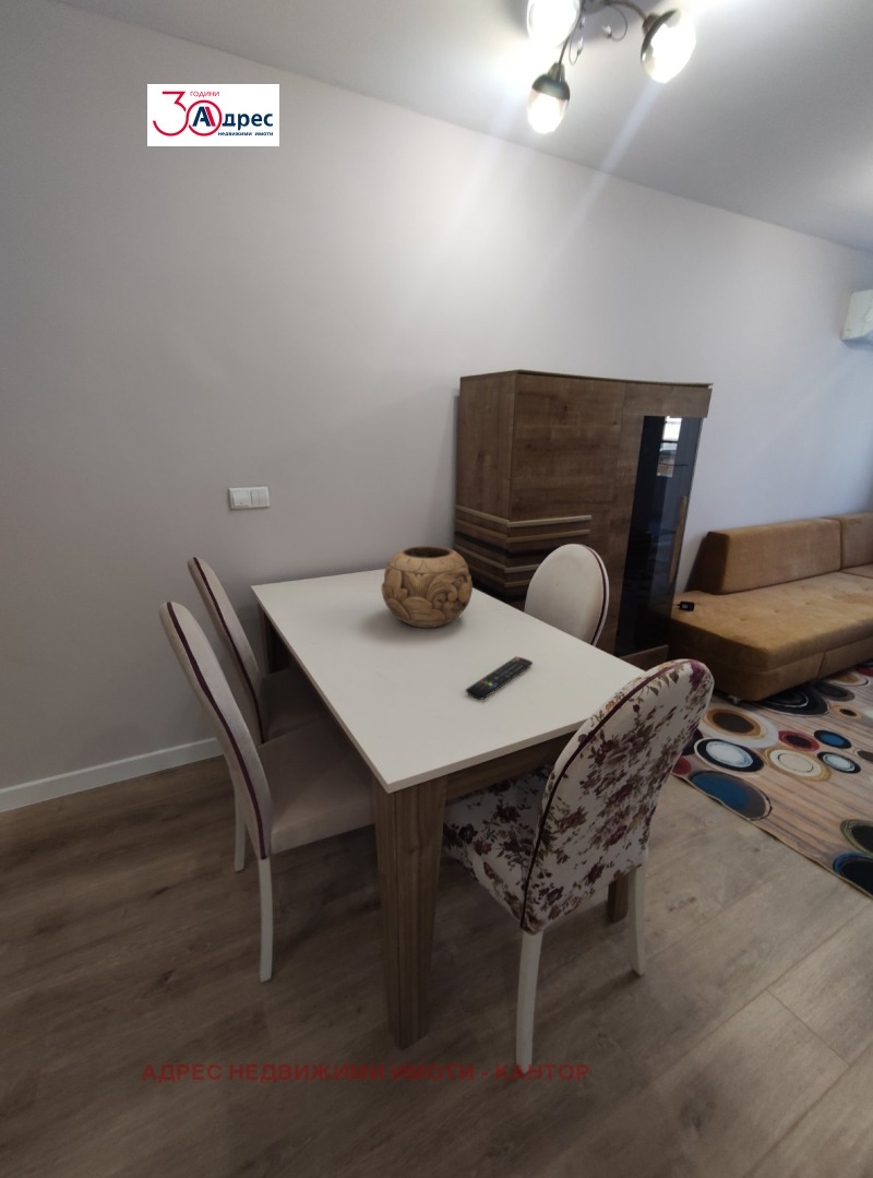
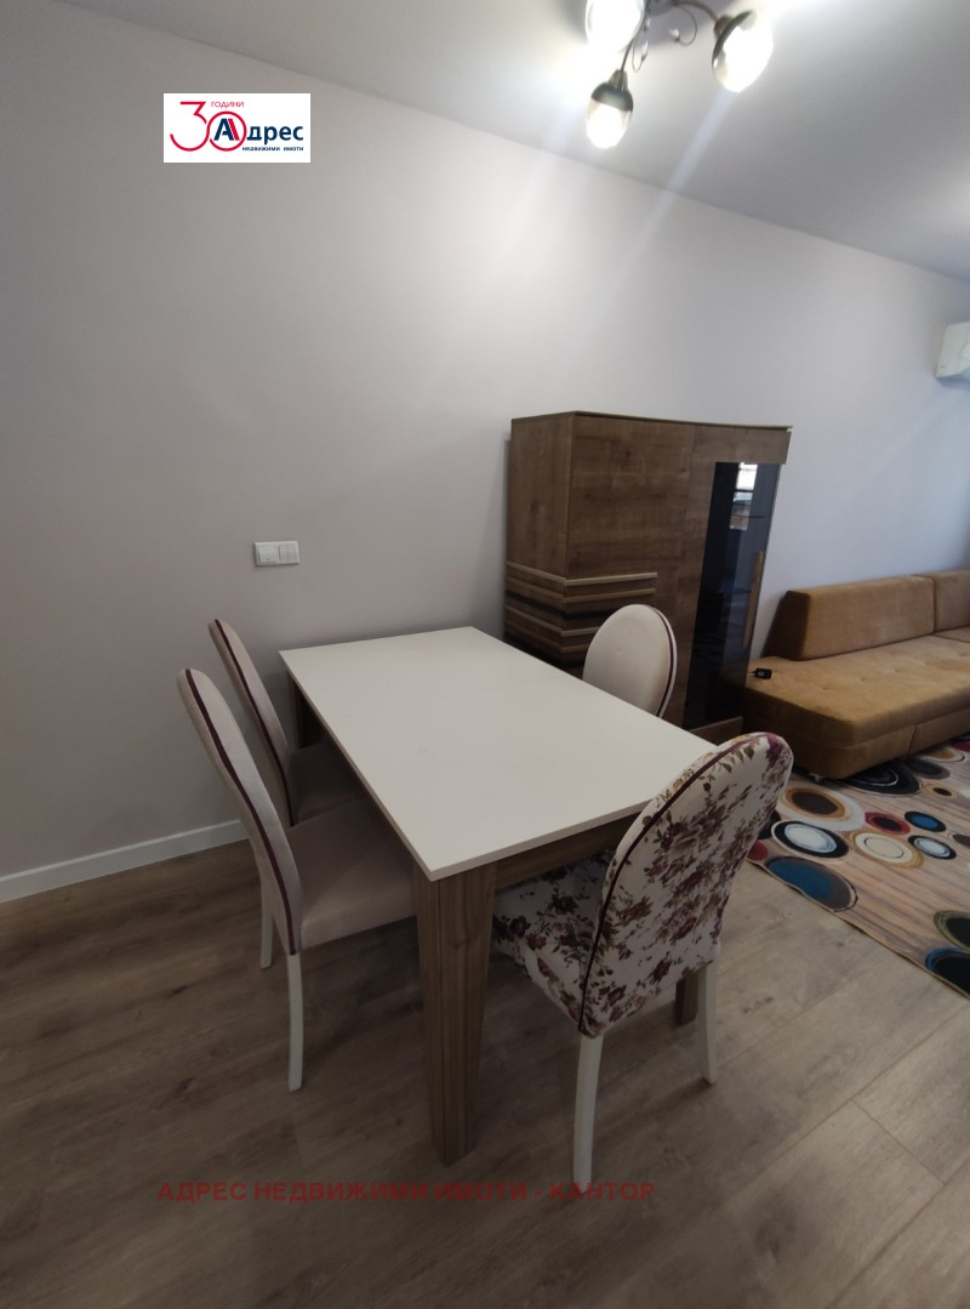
- decorative bowl [381,545,474,629]
- remote control [465,655,534,701]
